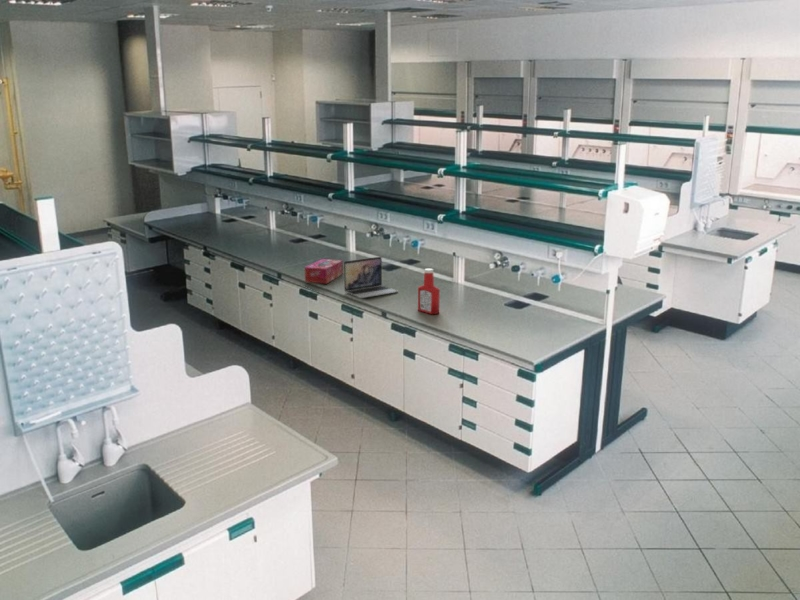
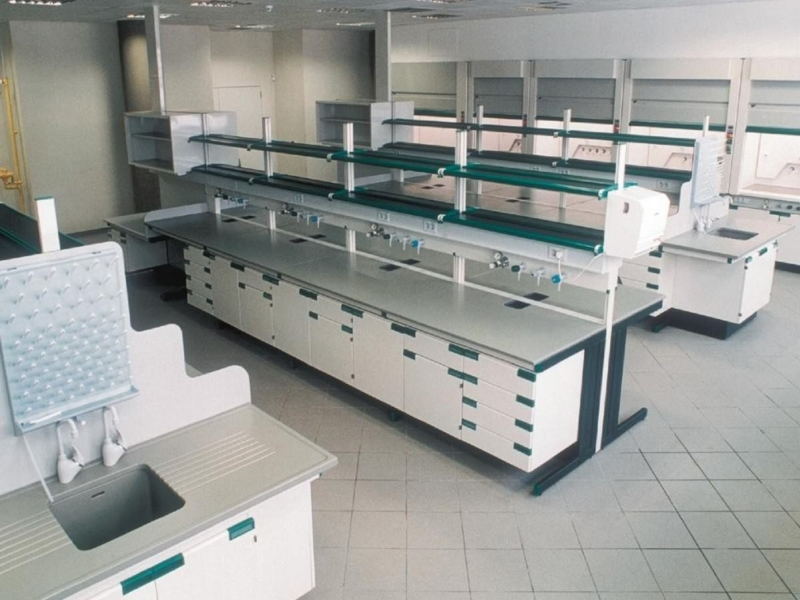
- laptop [343,256,399,299]
- tissue box [304,258,344,285]
- soap bottle [417,268,441,315]
